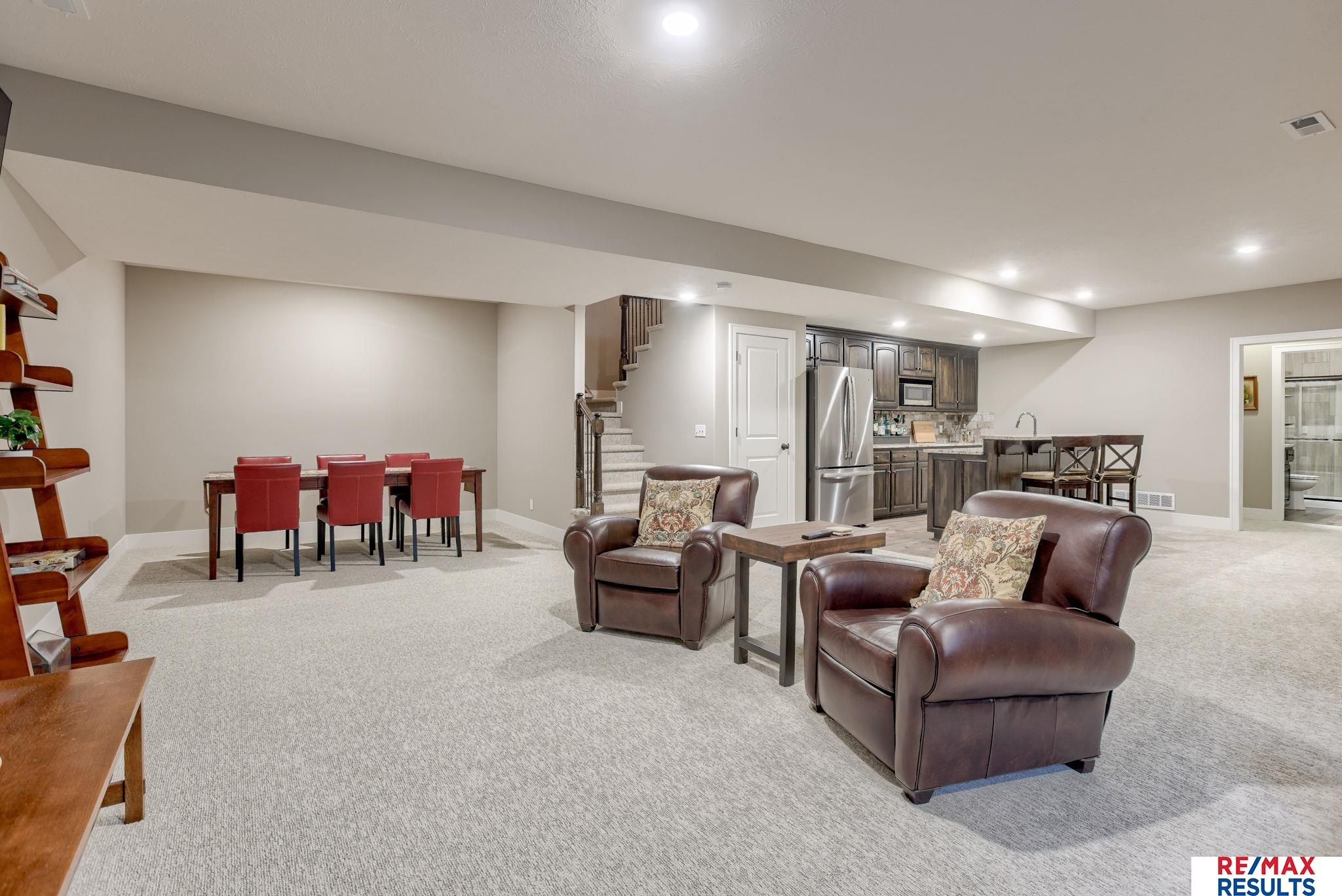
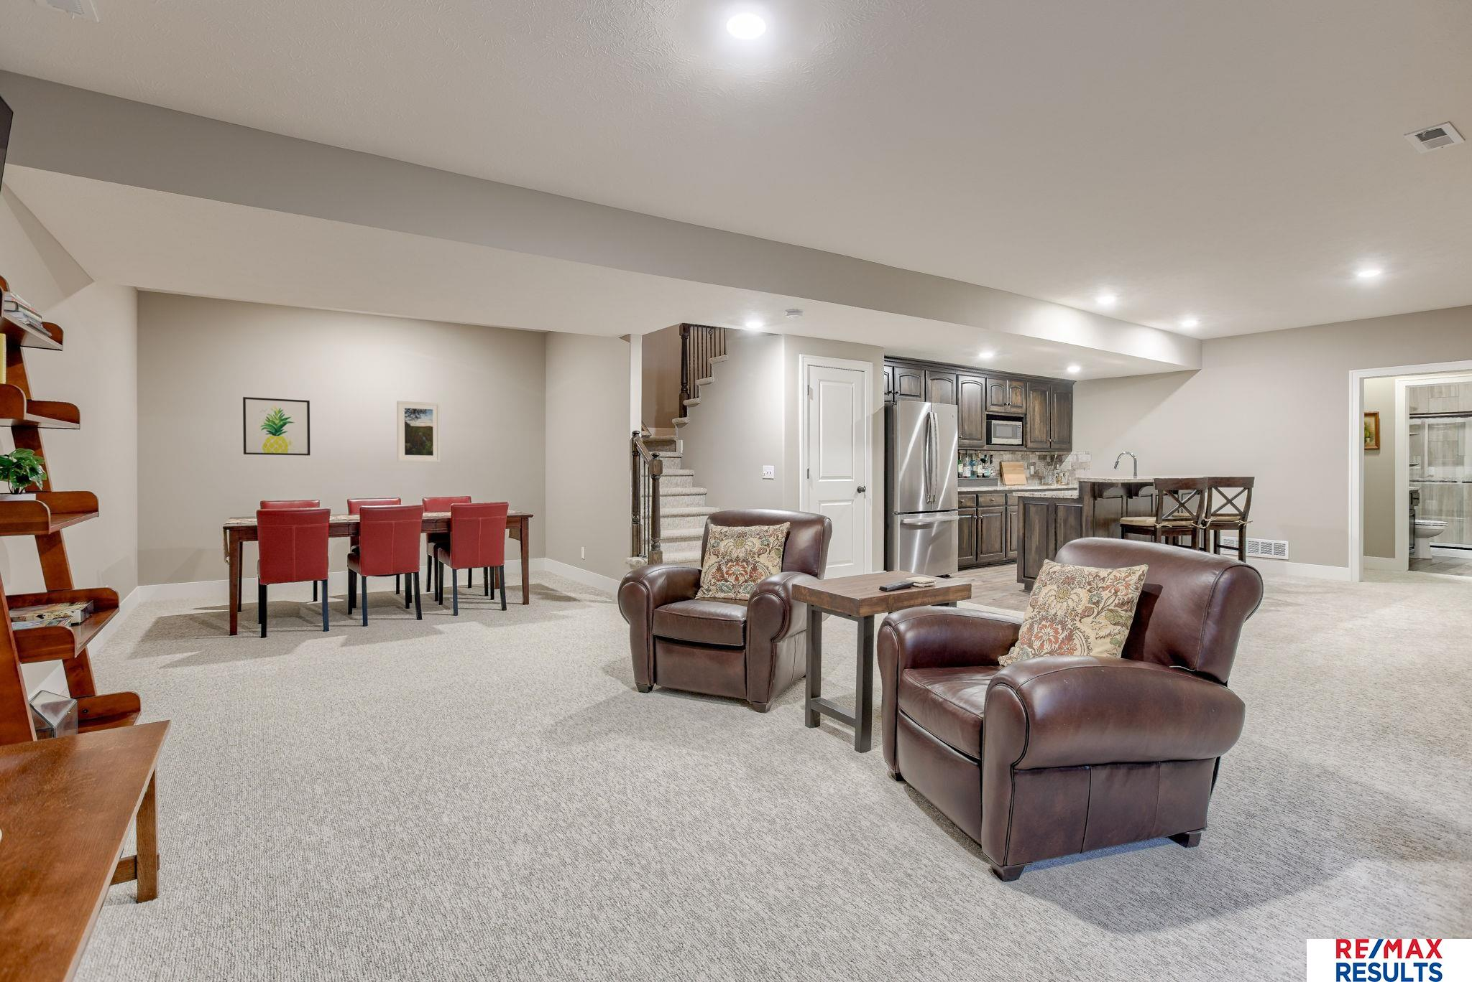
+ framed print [396,400,441,463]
+ wall art [242,397,310,457]
